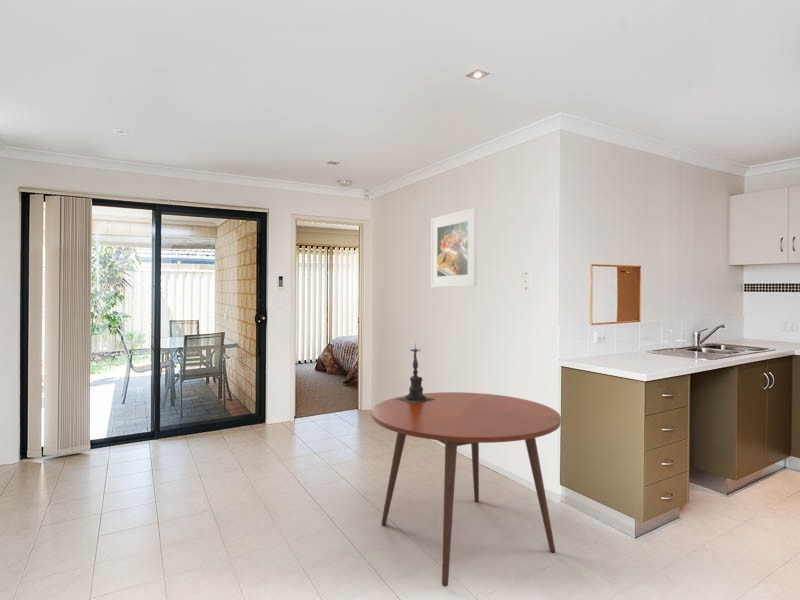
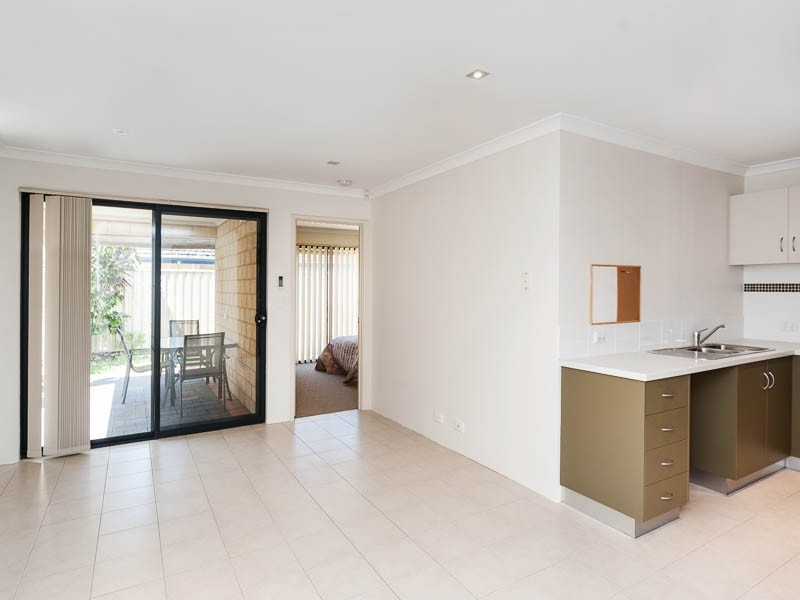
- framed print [430,207,478,288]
- dining table [371,391,562,588]
- candle holder [397,343,433,403]
